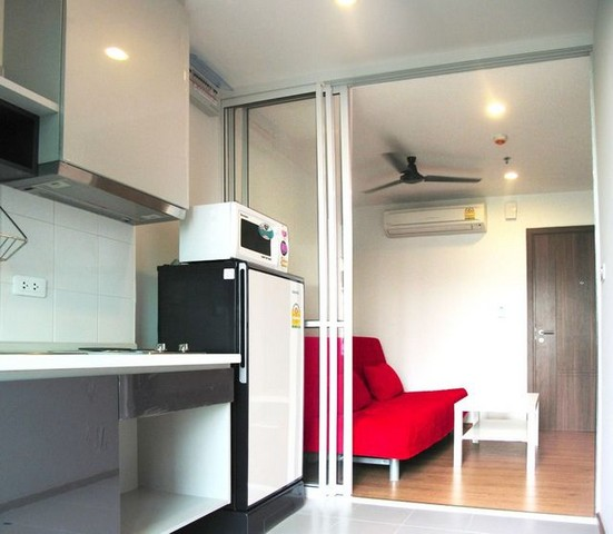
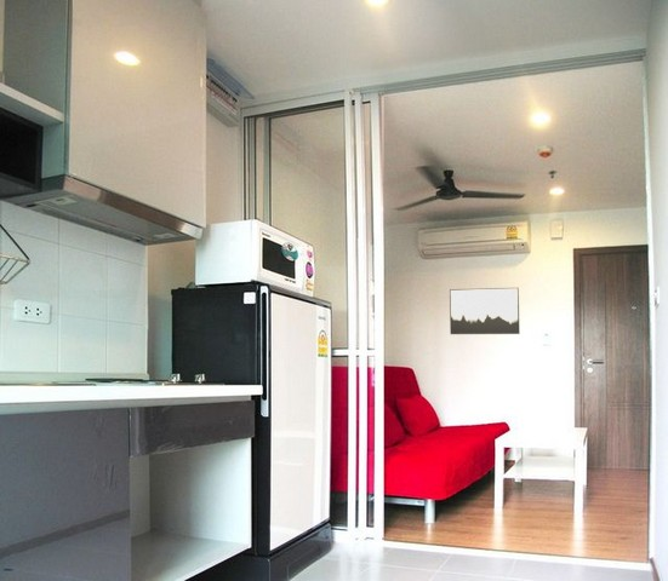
+ wall art [449,287,521,335]
